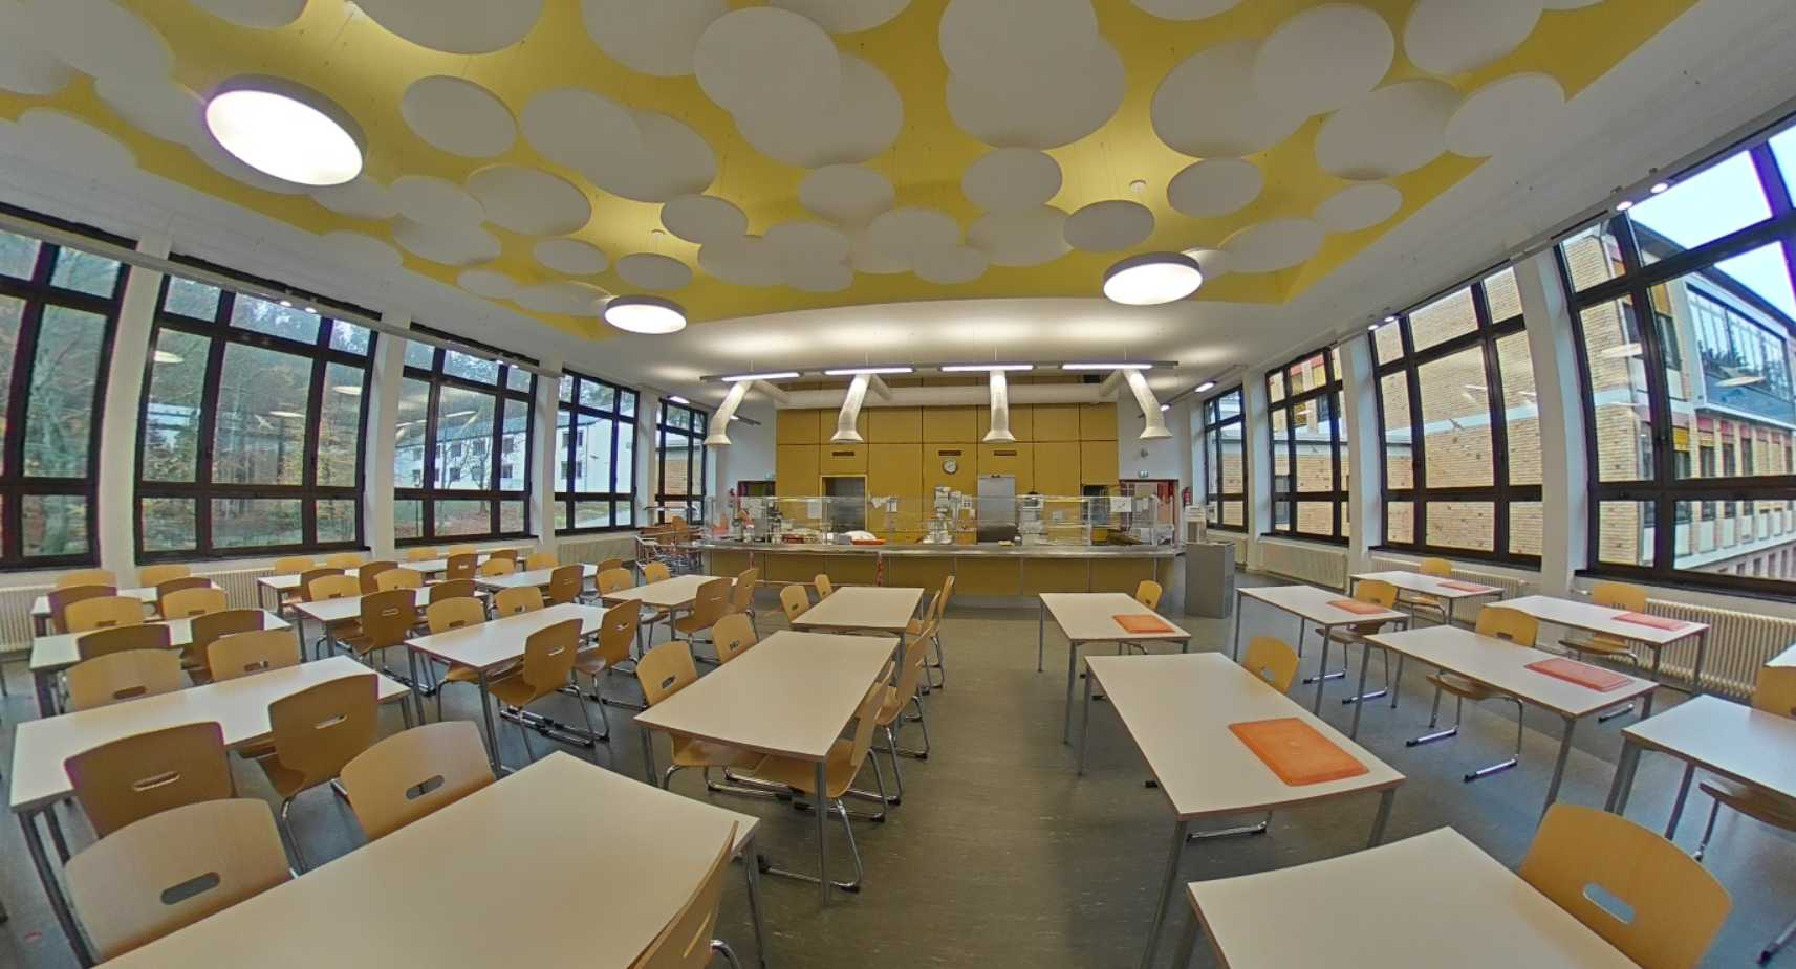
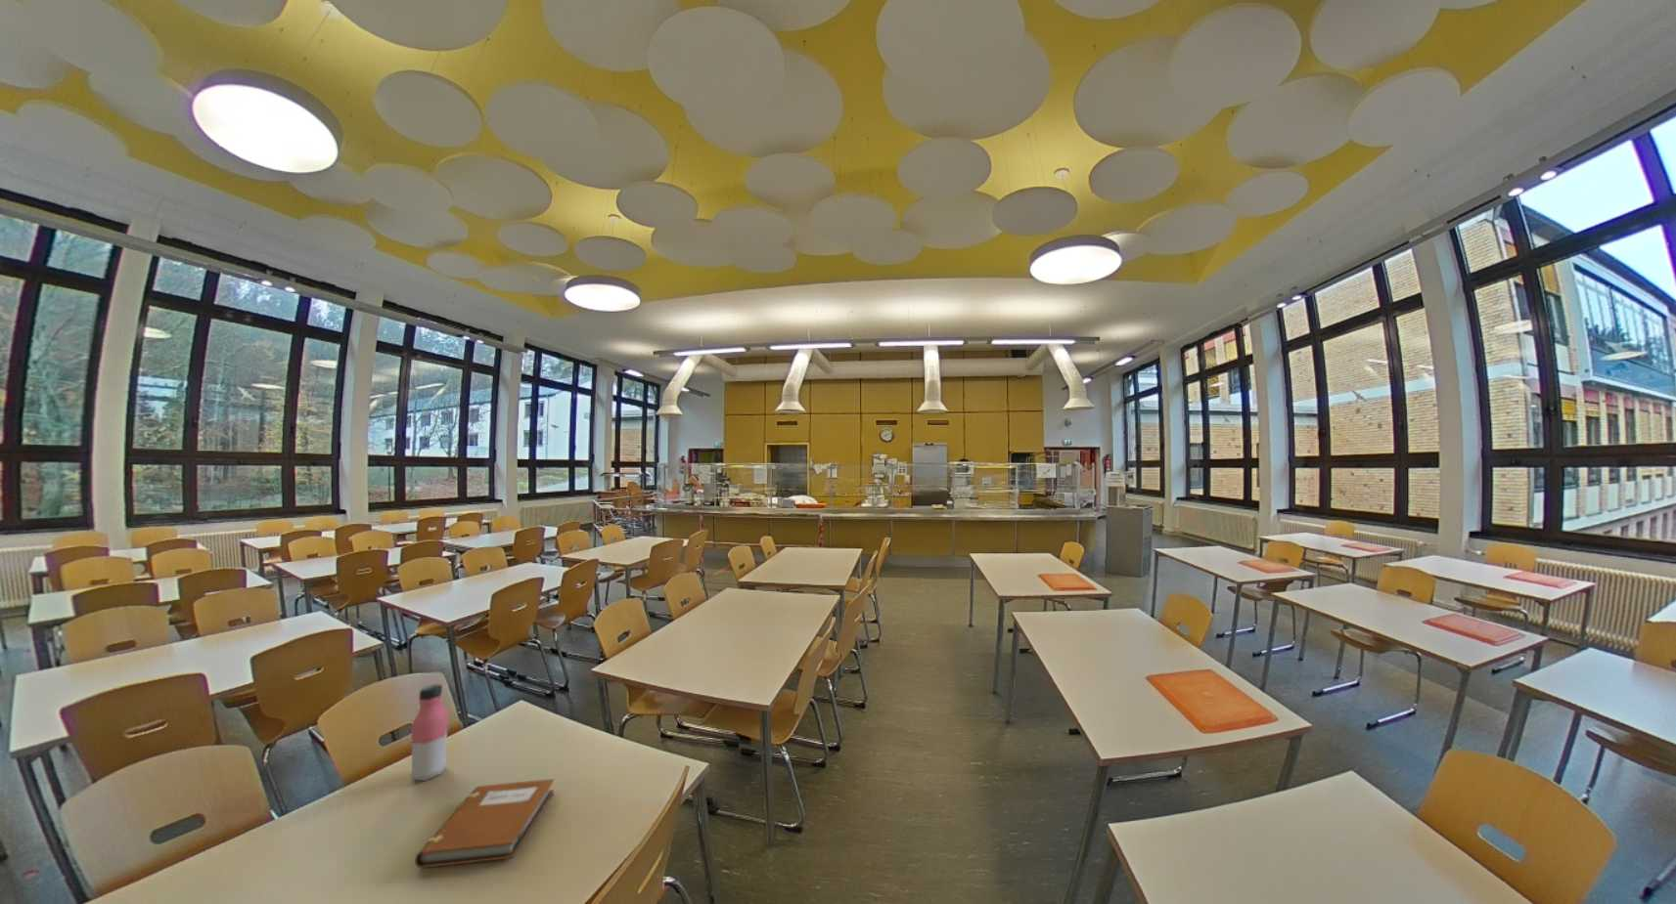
+ water bottle [410,684,449,782]
+ notebook [413,778,555,868]
